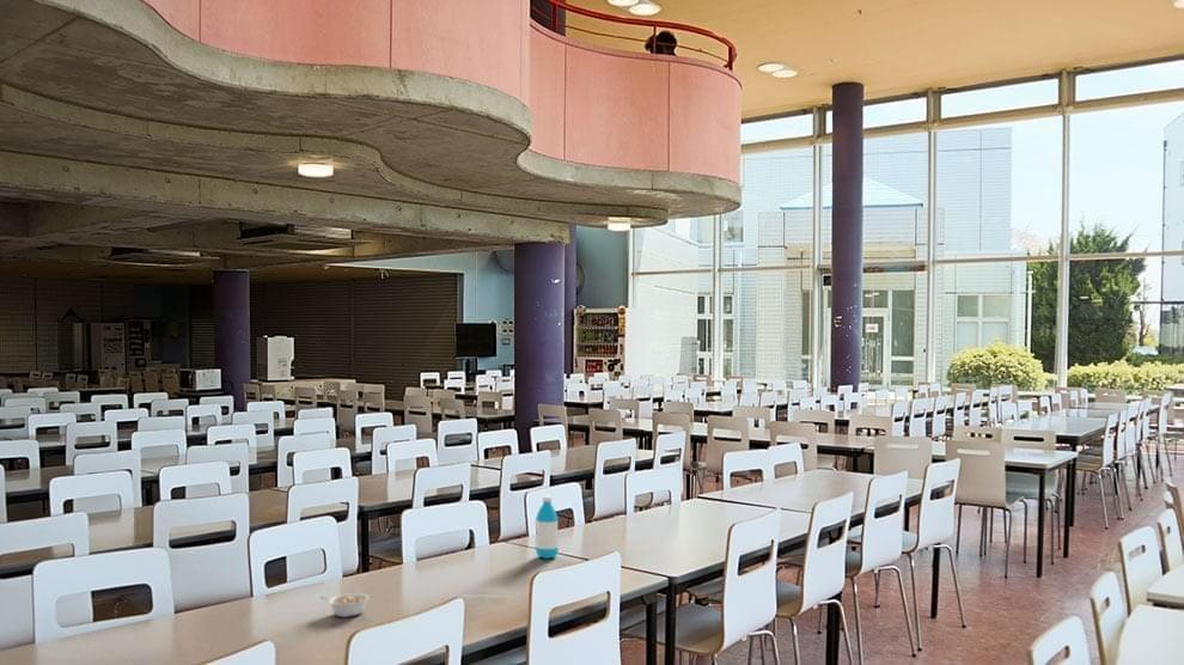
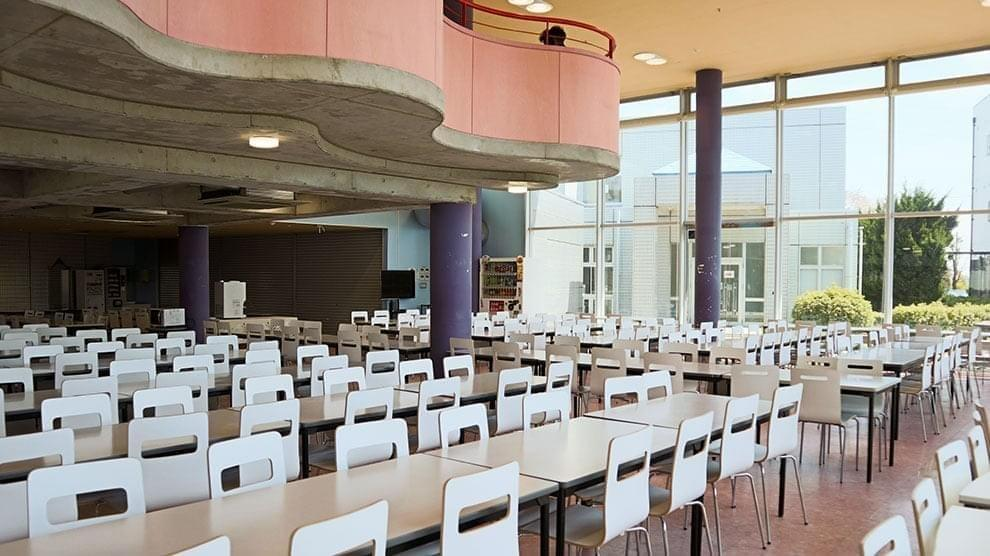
- legume [318,592,371,618]
- water bottle [535,494,560,560]
